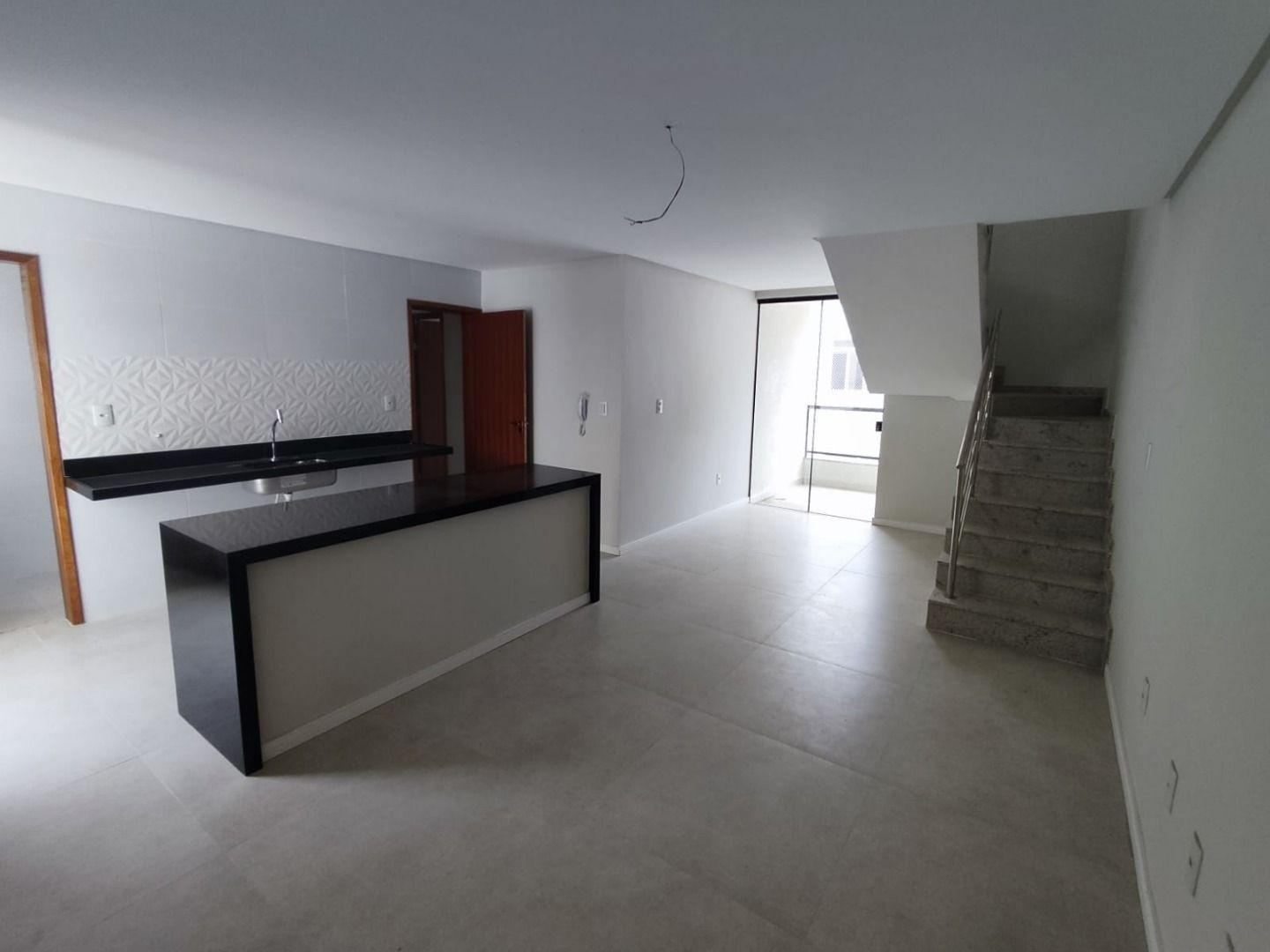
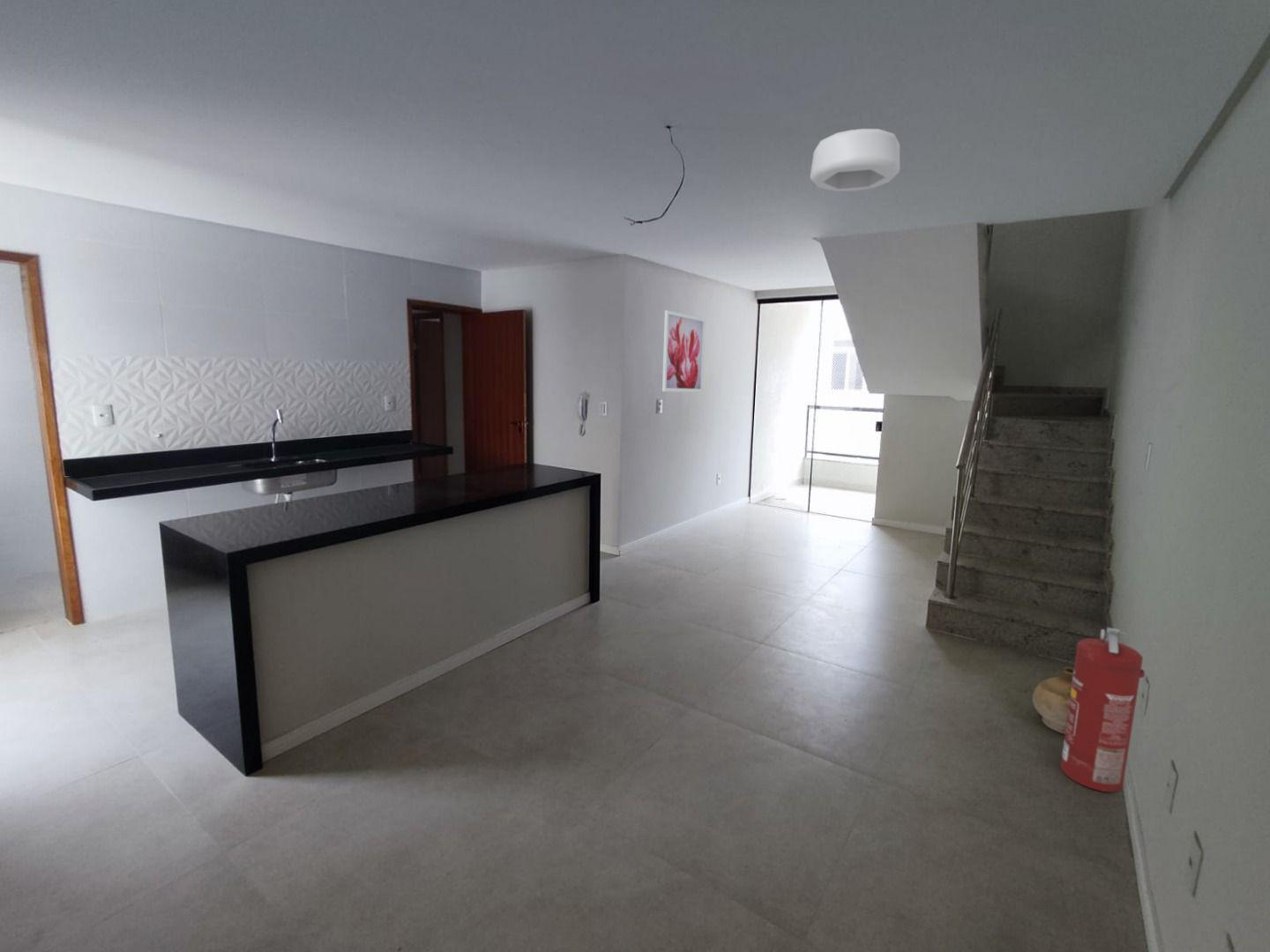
+ ceramic jug [1032,666,1074,735]
+ ceiling light [810,128,900,192]
+ fire extinguisher [1059,627,1146,793]
+ wall art [661,309,706,393]
